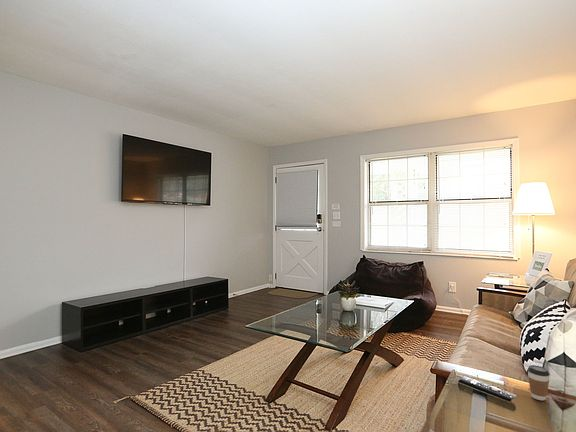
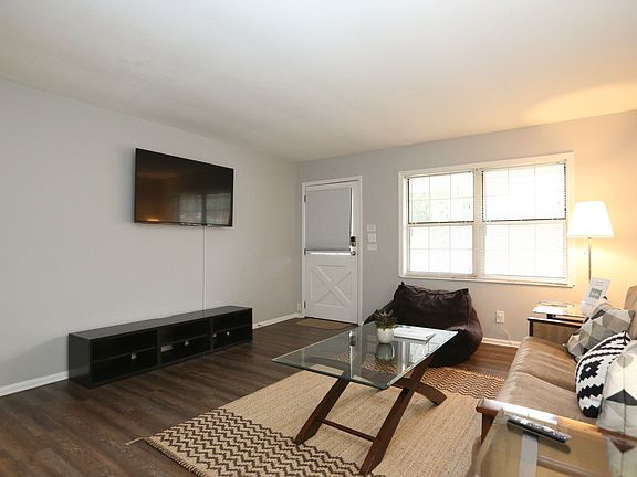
- coffee cup [526,364,551,401]
